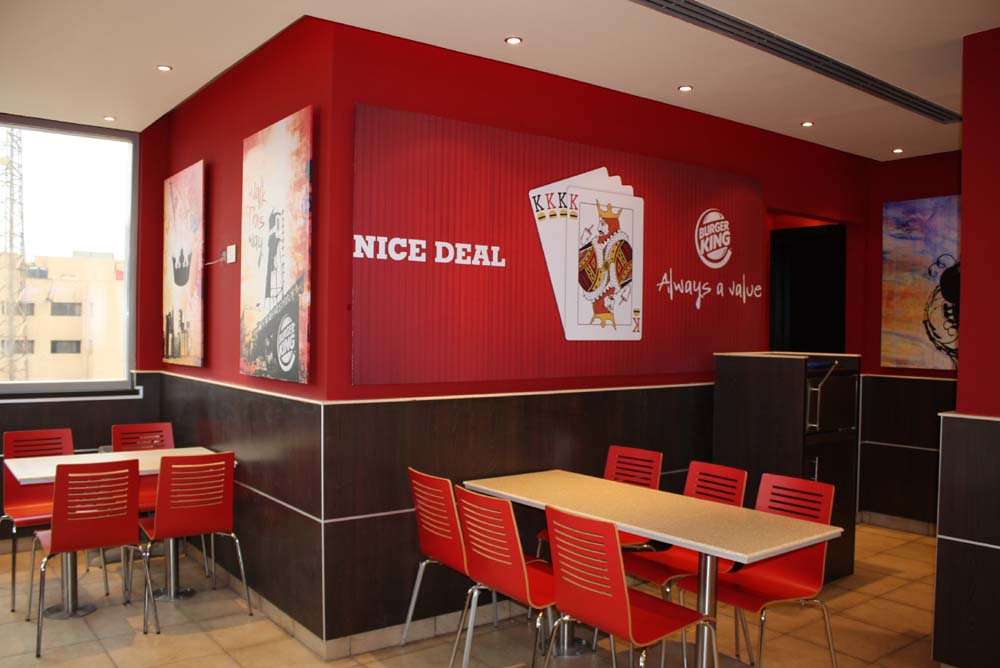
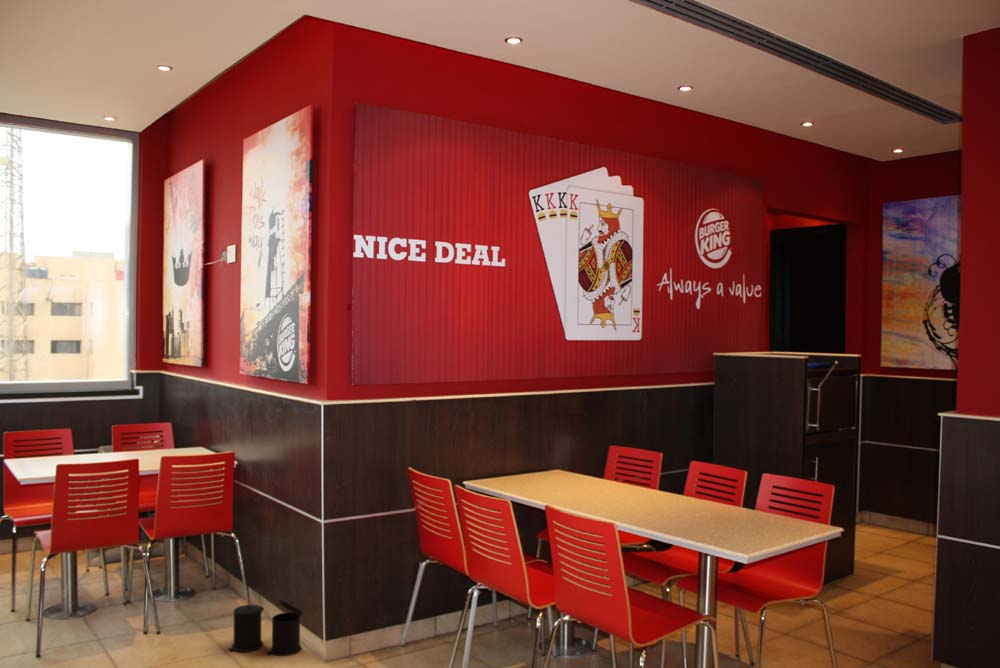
+ trash bin [228,597,304,657]
